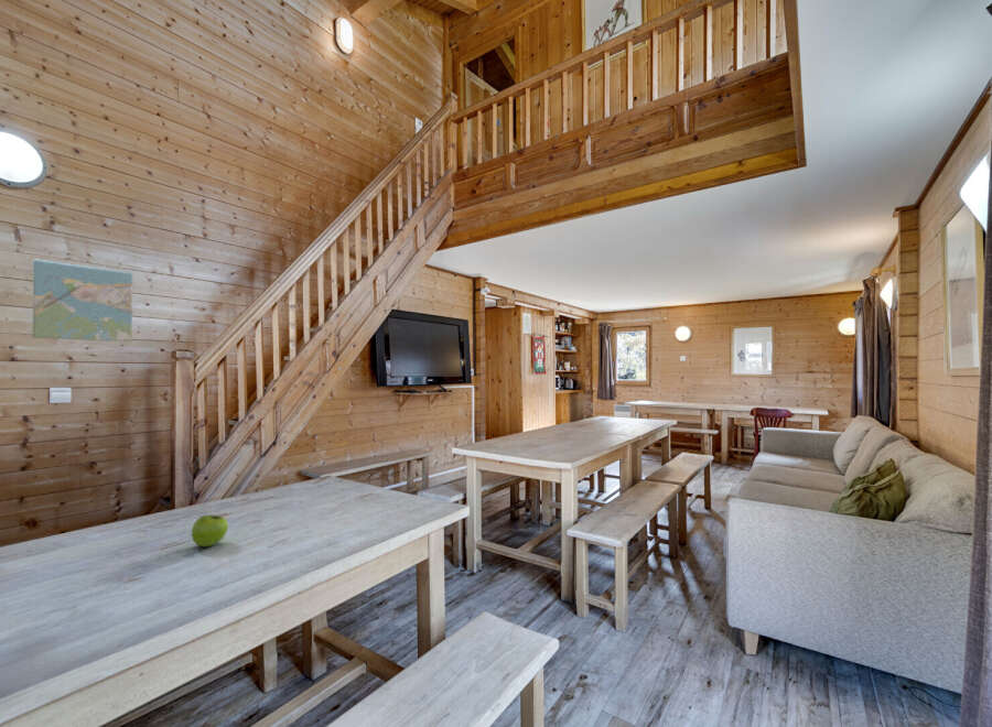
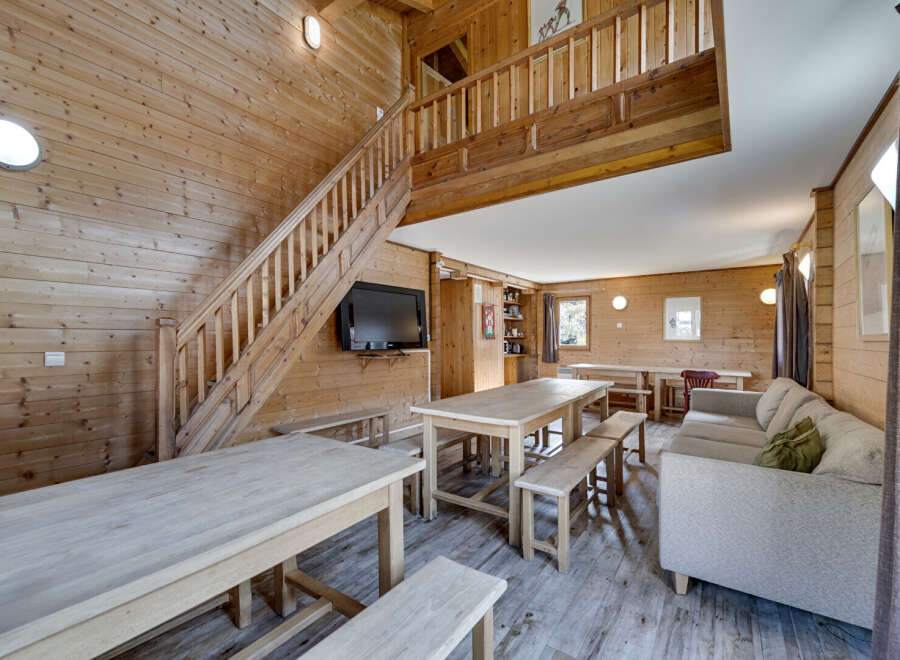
- fruit [191,513,229,547]
- map [32,258,136,343]
